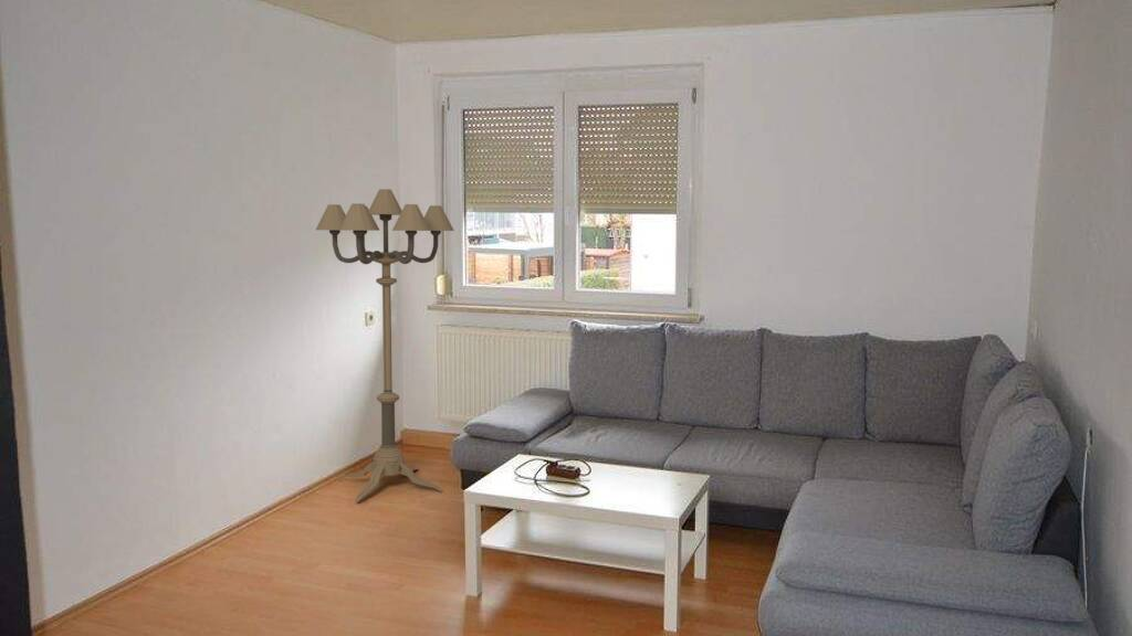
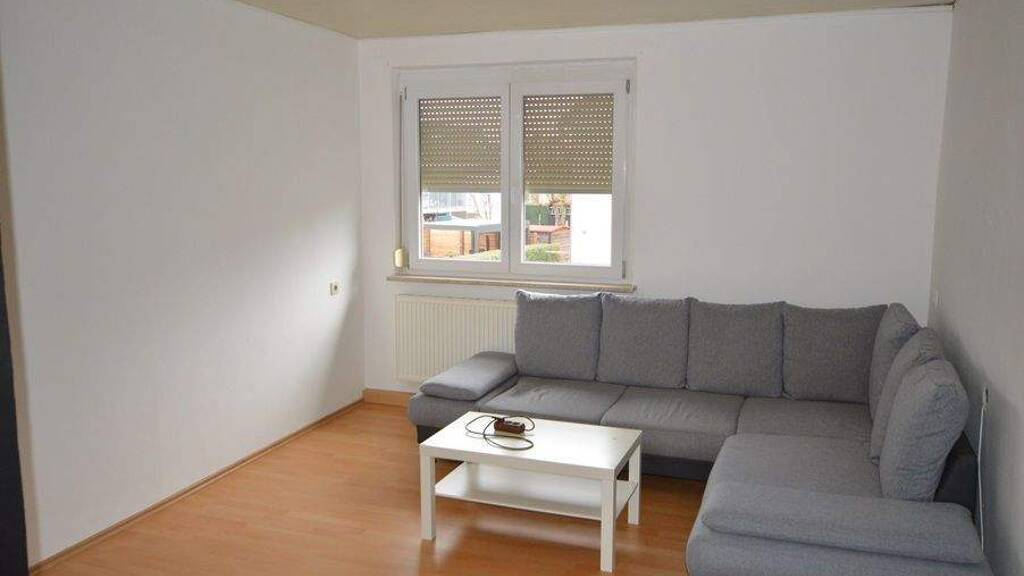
- floor lamp [315,188,455,504]
